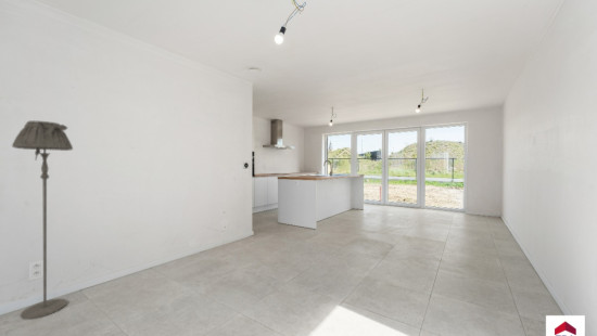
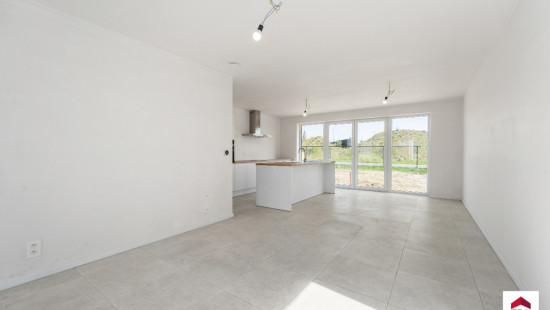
- floor lamp [11,119,74,320]
